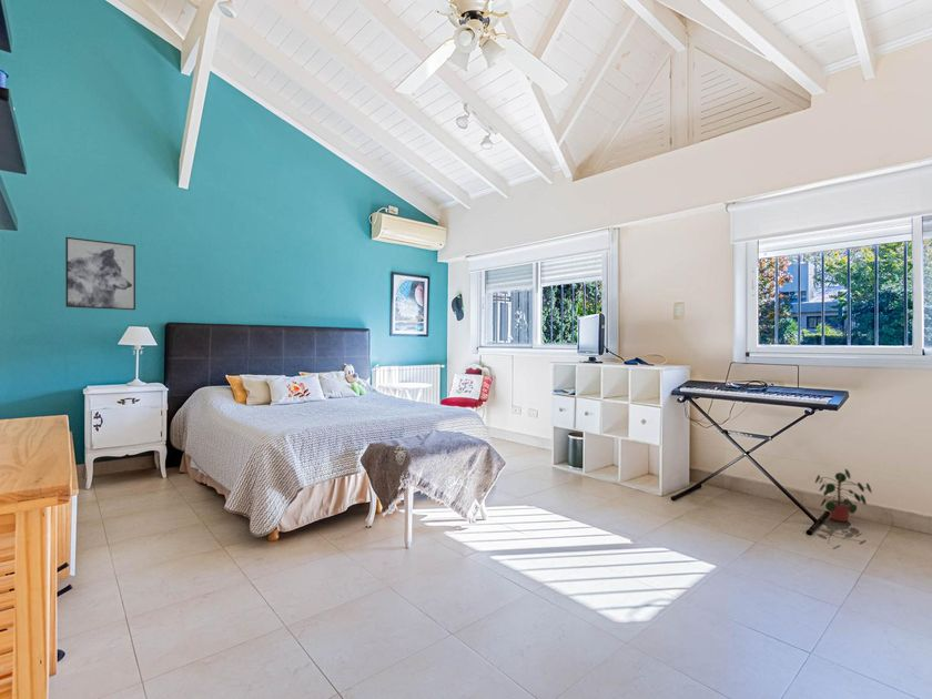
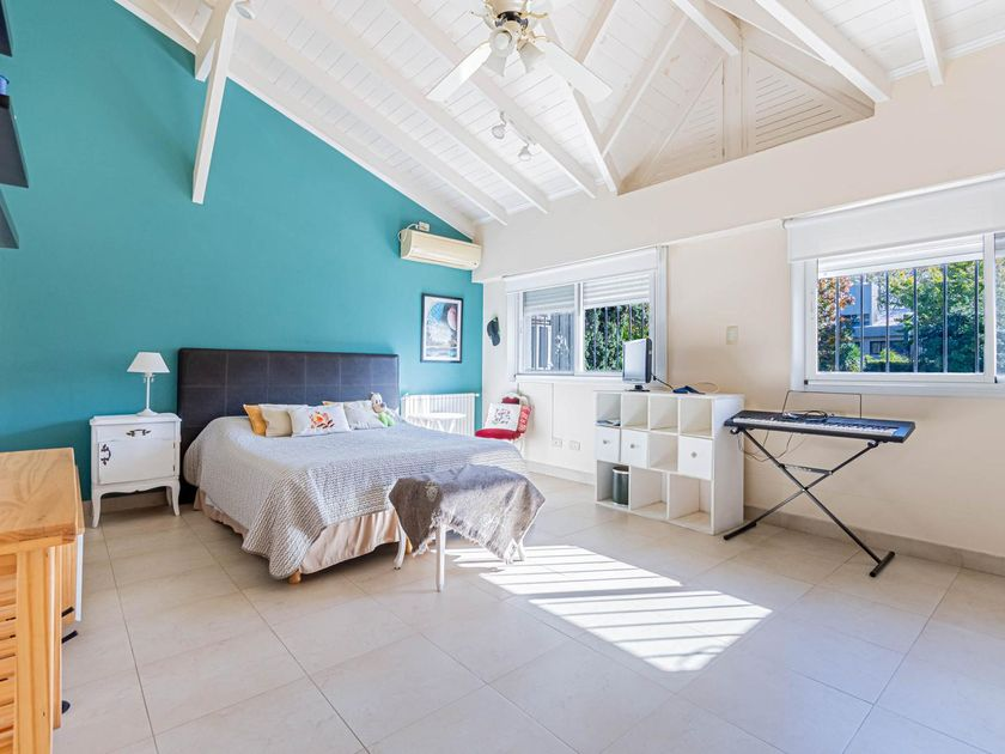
- potted plant [814,468,872,523]
- wall art [64,236,136,311]
